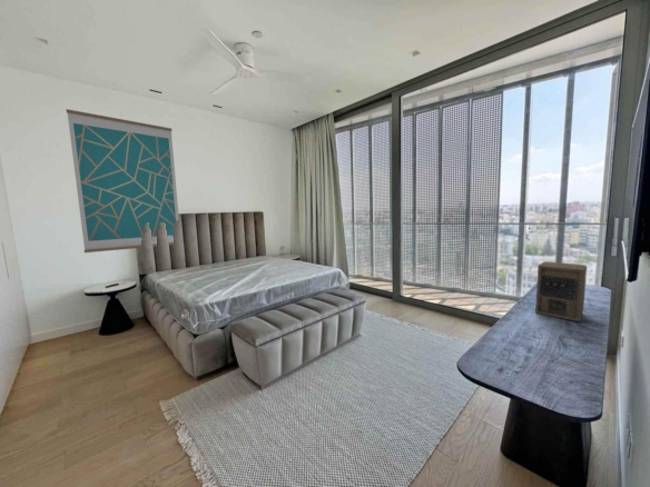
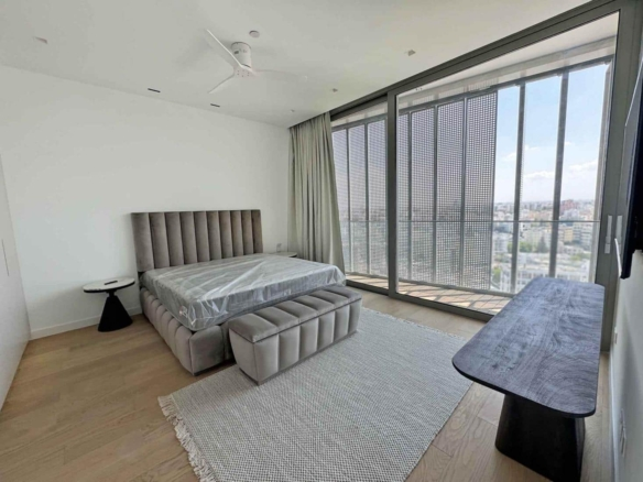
- wall art [65,108,180,254]
- speaker [534,260,588,322]
